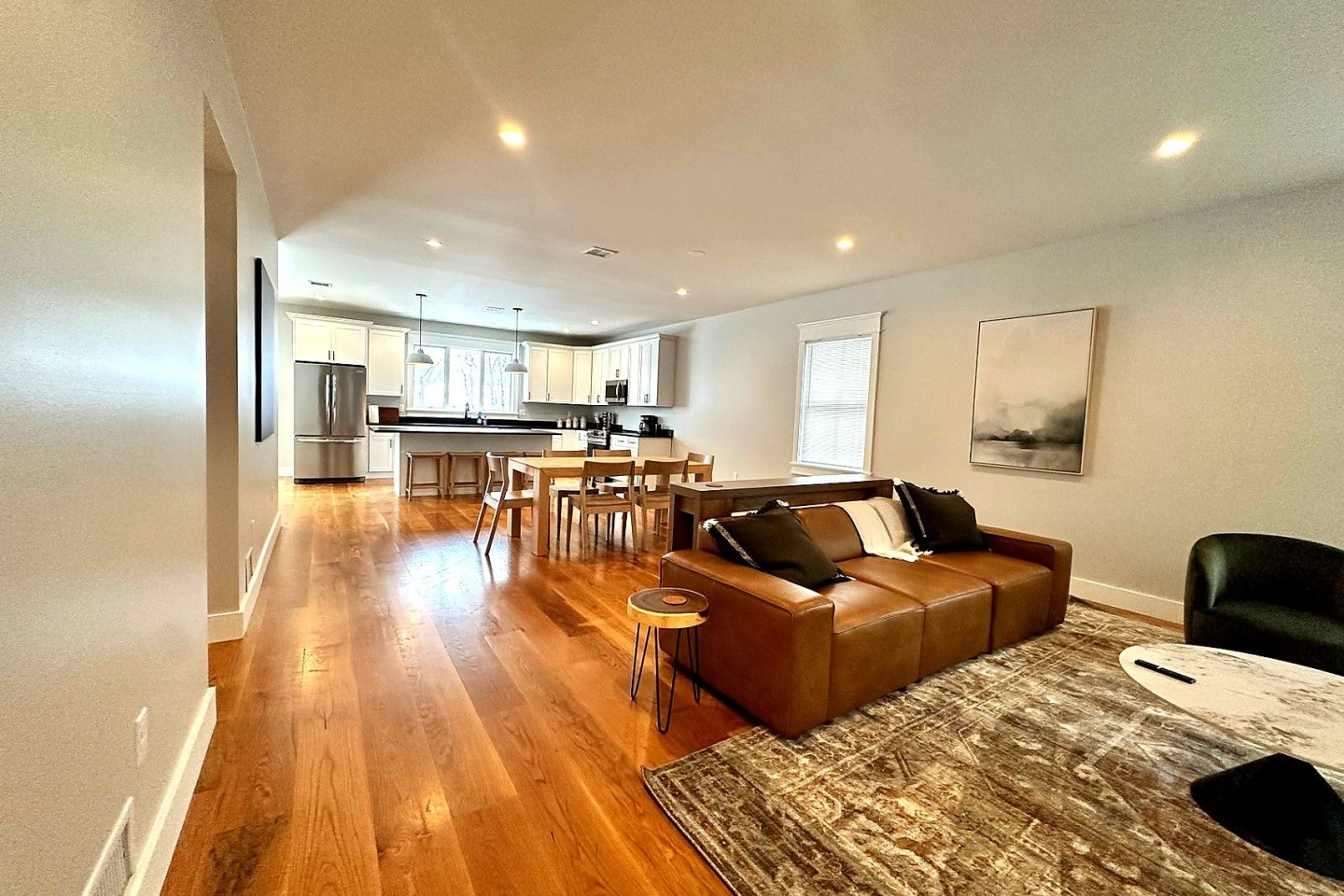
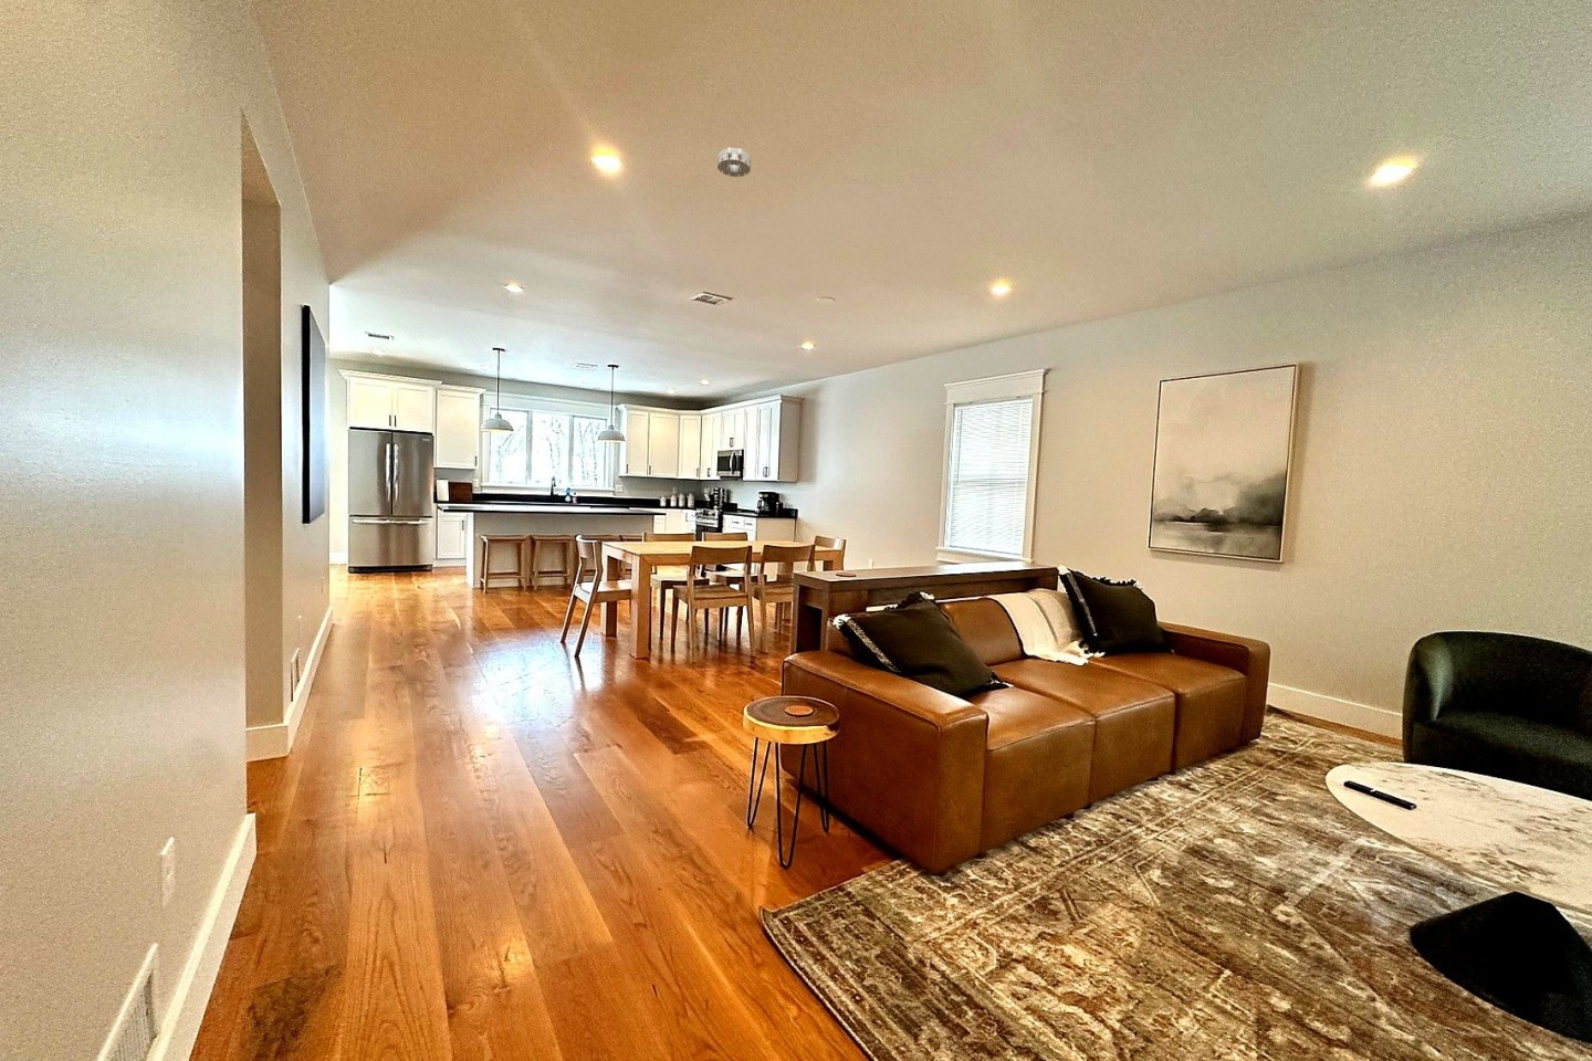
+ smoke detector [717,146,752,178]
